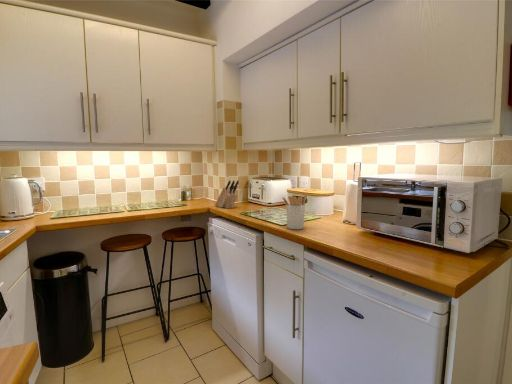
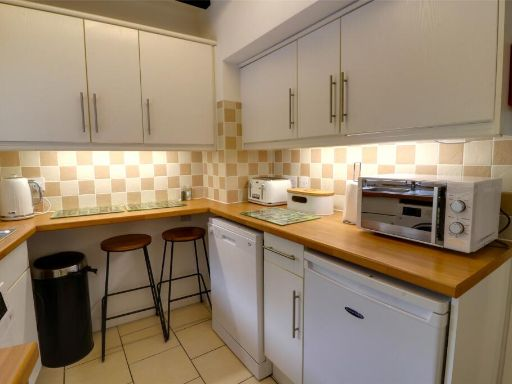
- utensil holder [282,192,308,230]
- knife block [214,179,240,209]
